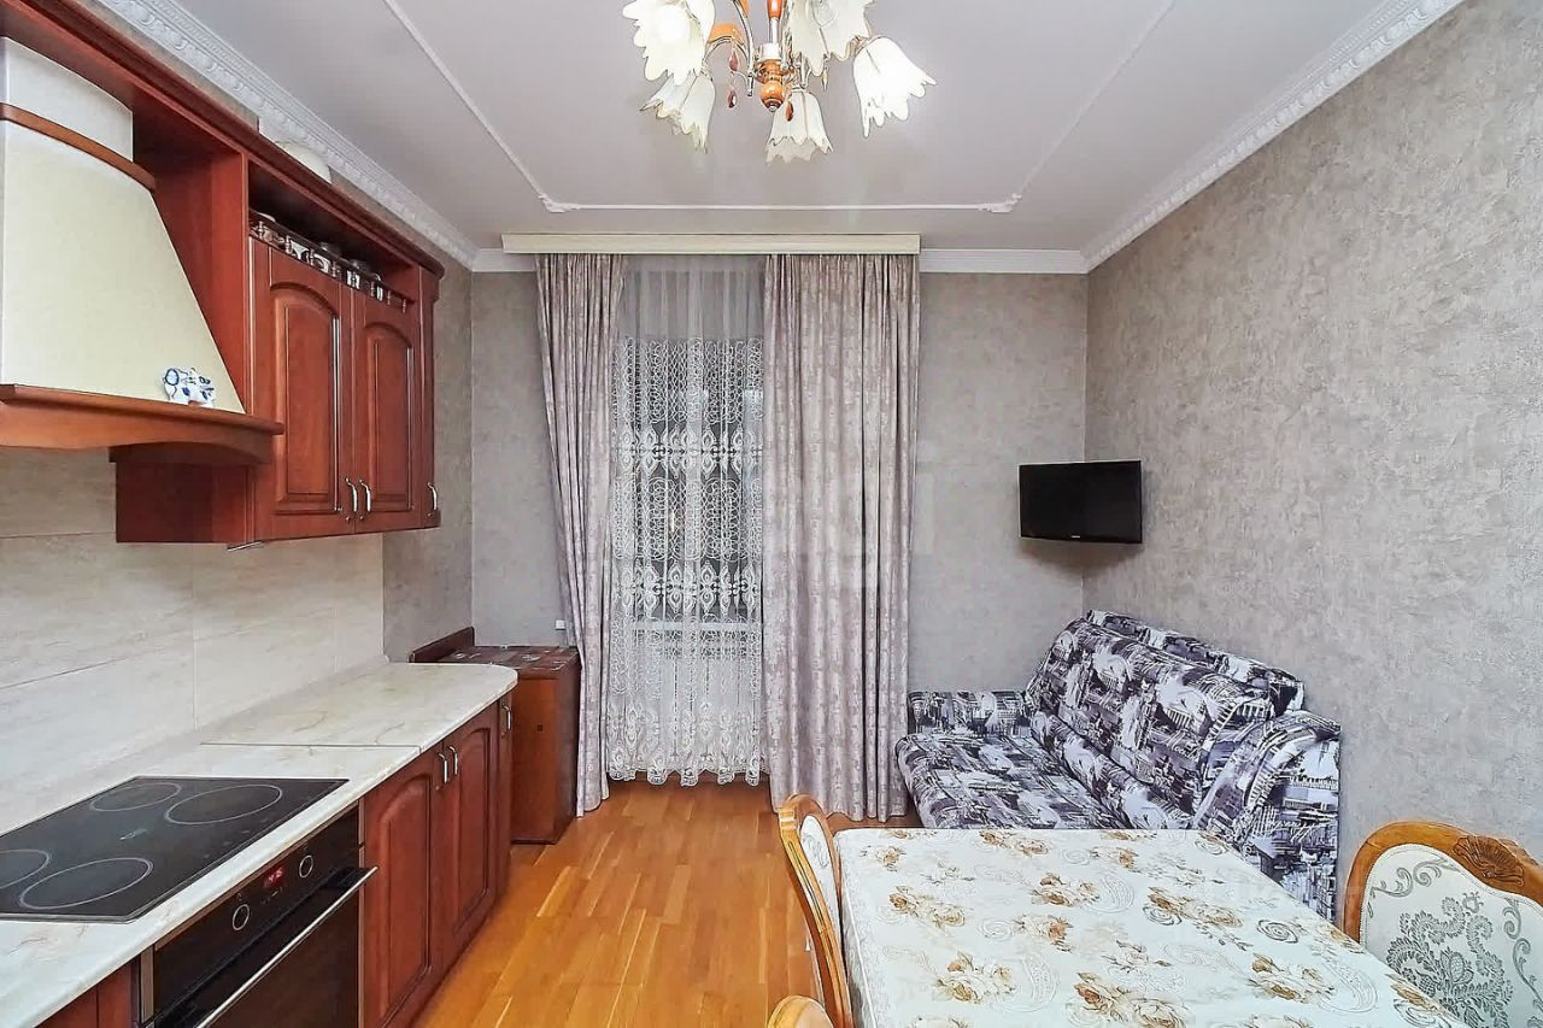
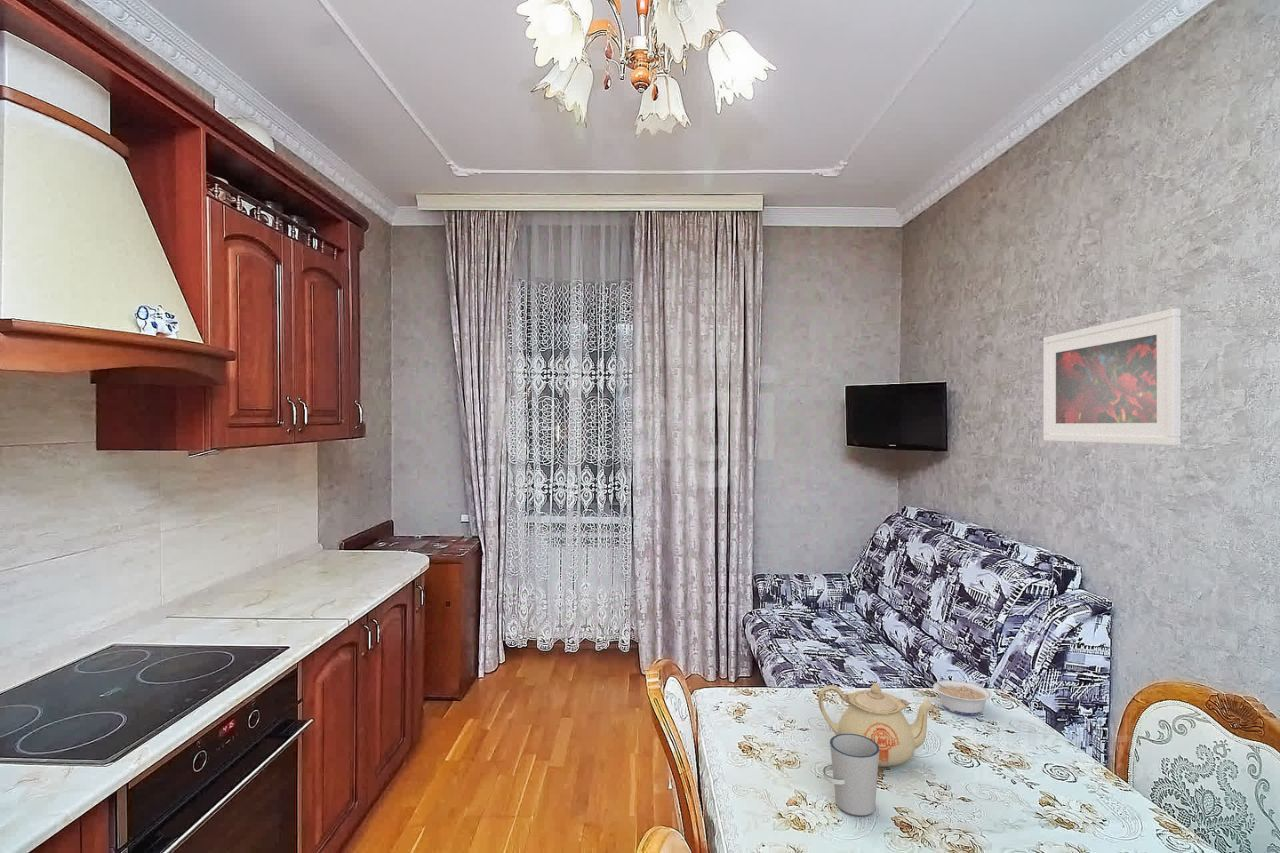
+ cup [822,734,879,817]
+ teapot [817,682,935,768]
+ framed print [1042,308,1182,447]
+ legume [924,675,992,716]
